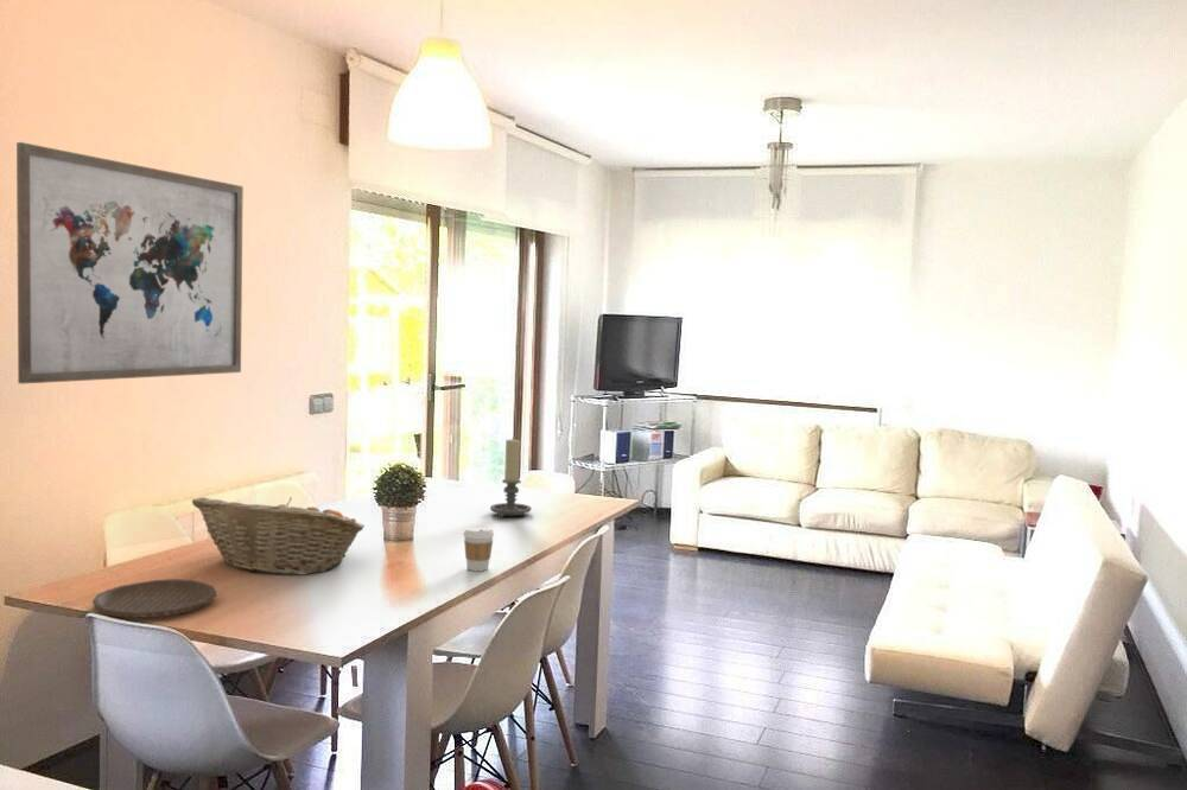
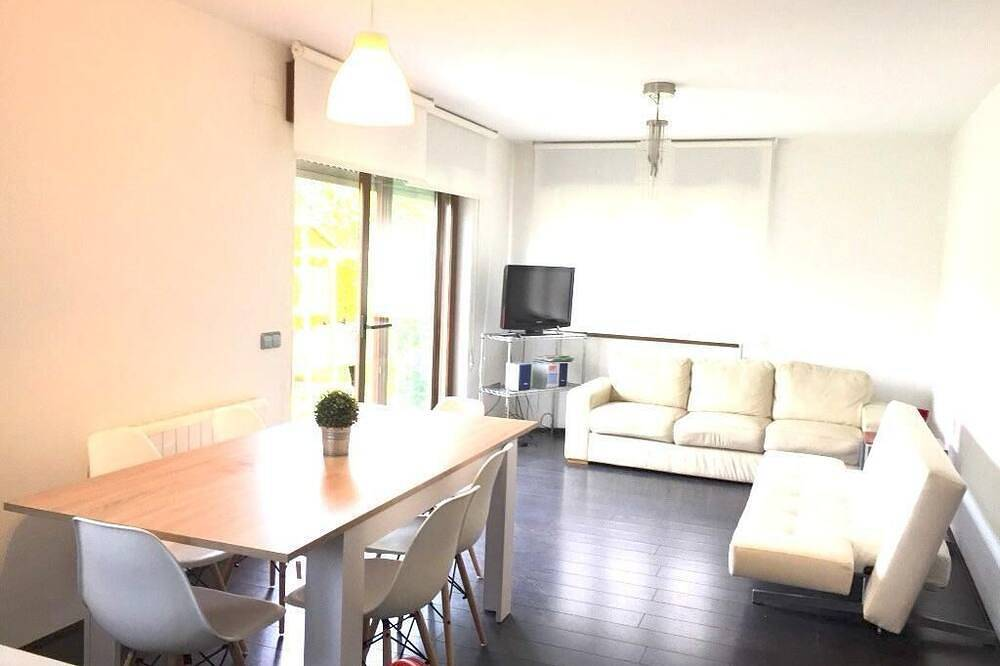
- candle holder [489,439,532,518]
- fruit basket [191,496,366,576]
- plate [91,578,218,619]
- wall art [15,141,245,384]
- coffee cup [463,525,495,572]
